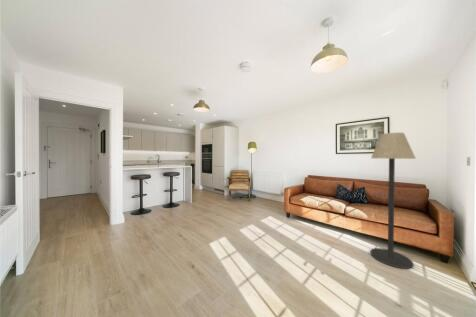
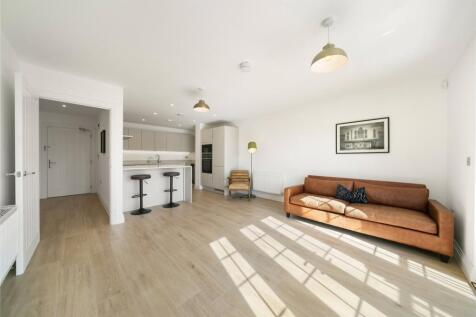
- floor lamp [369,132,417,270]
